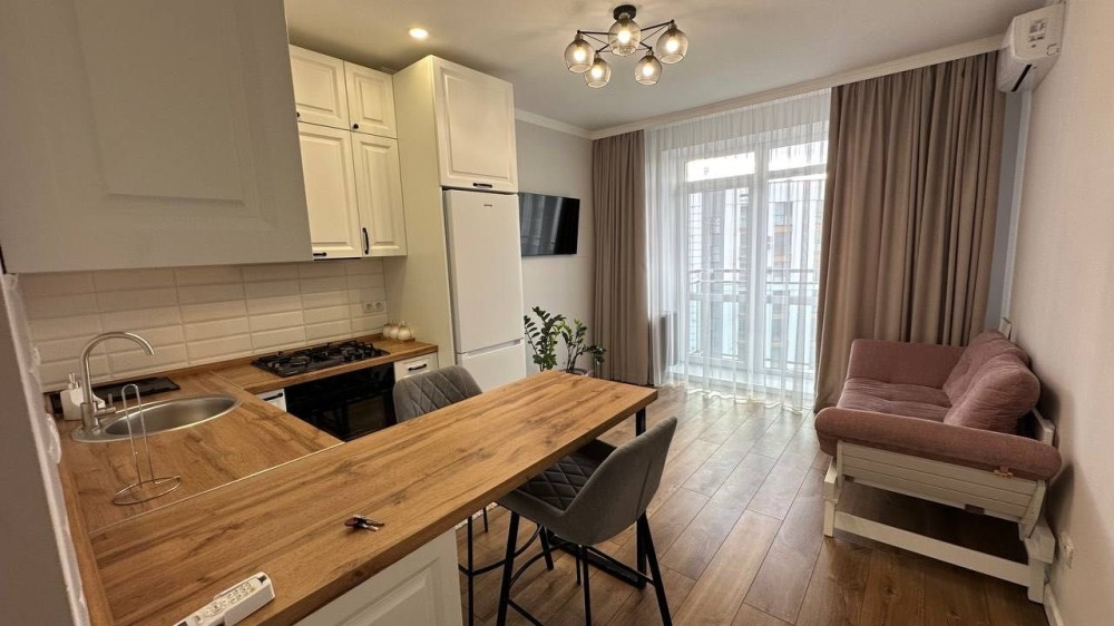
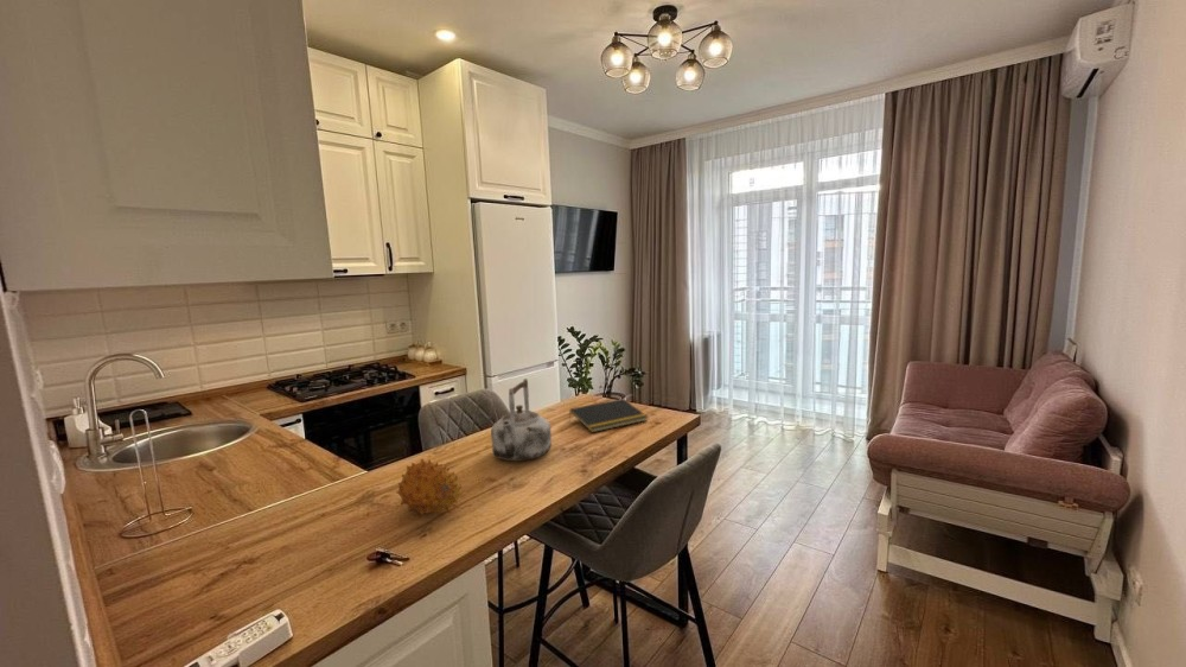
+ fruit [395,458,463,516]
+ notepad [568,398,649,433]
+ kettle [490,377,553,462]
